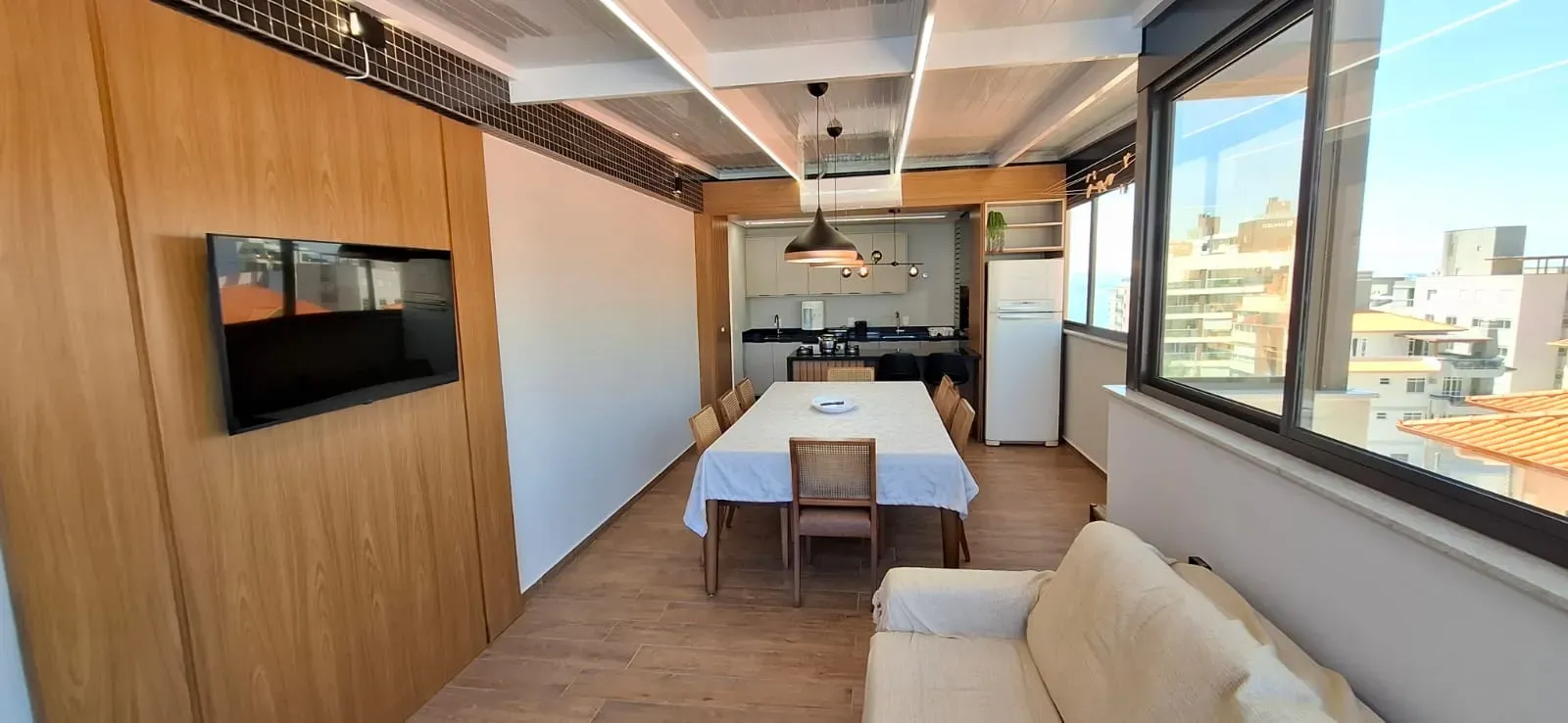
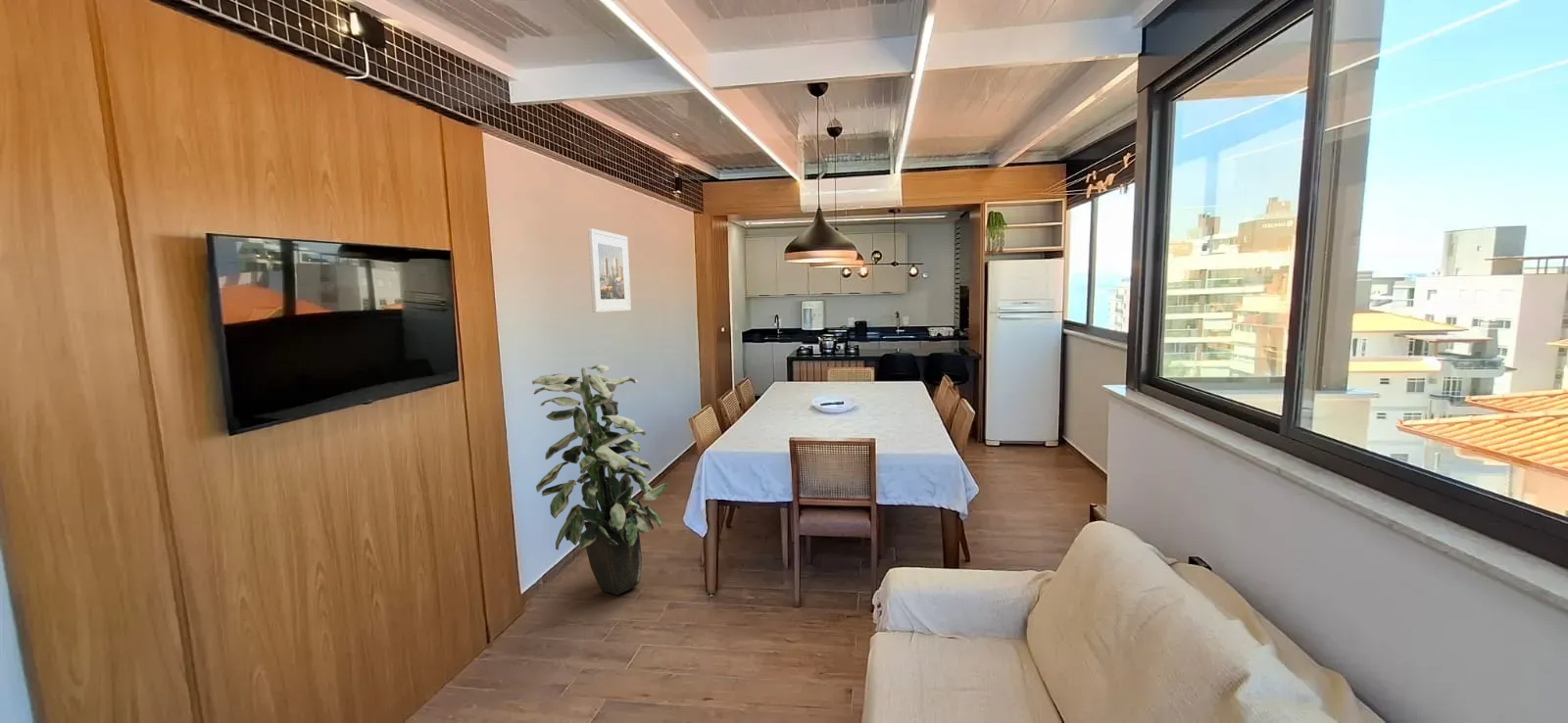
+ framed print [587,227,632,313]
+ indoor plant [531,363,669,596]
